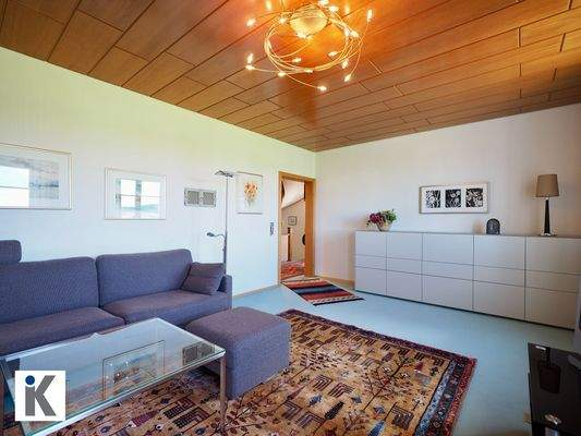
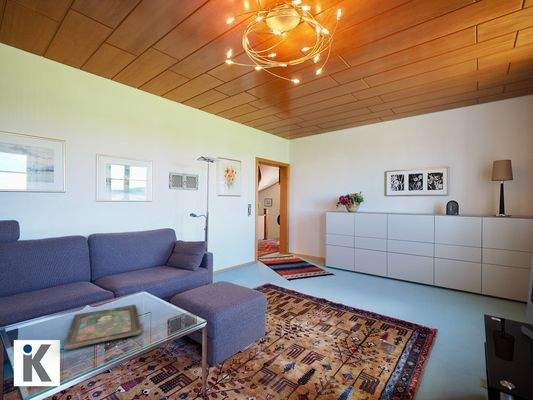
+ decorative tray [63,304,142,351]
